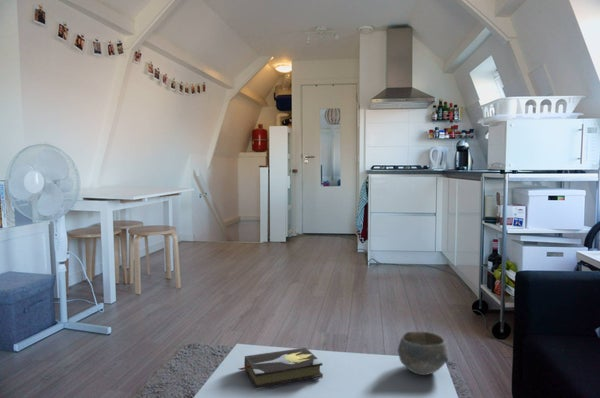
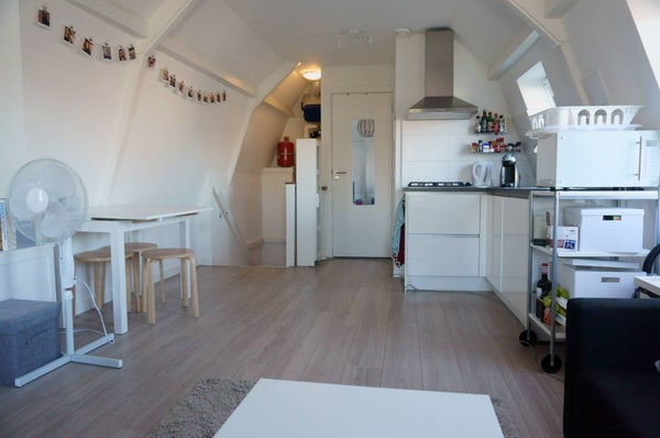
- bowl [396,330,449,376]
- hardback book [237,347,324,391]
